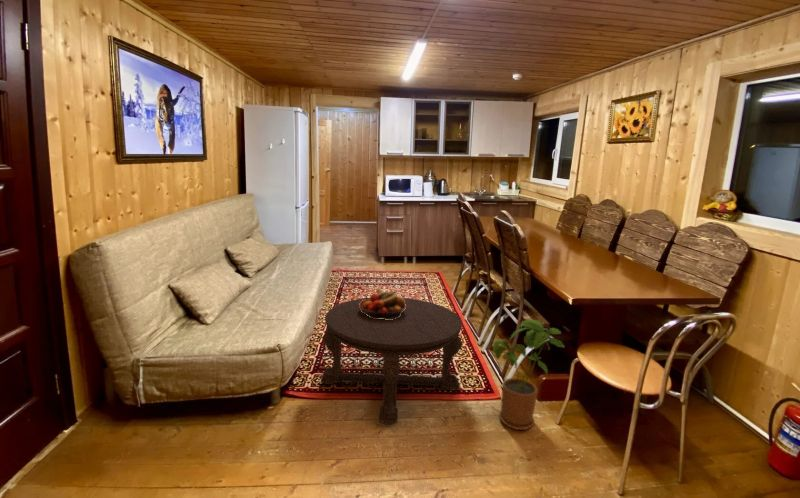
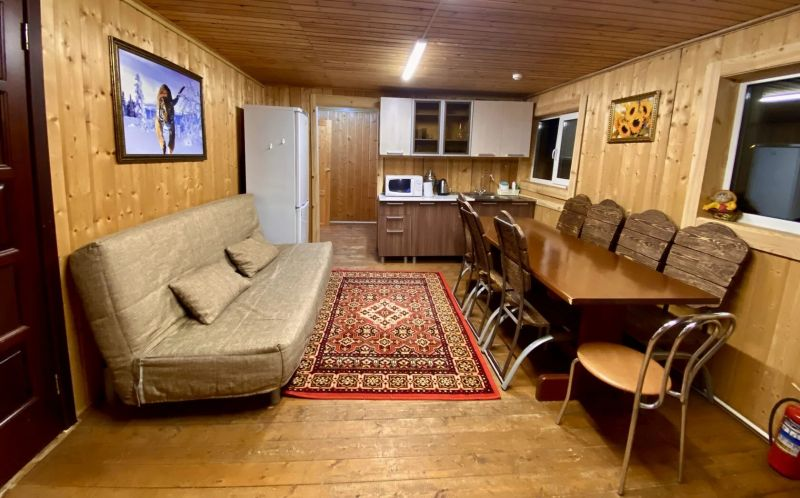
- fruit bowl [359,287,406,320]
- house plant [492,318,565,431]
- coffee table [320,297,464,426]
